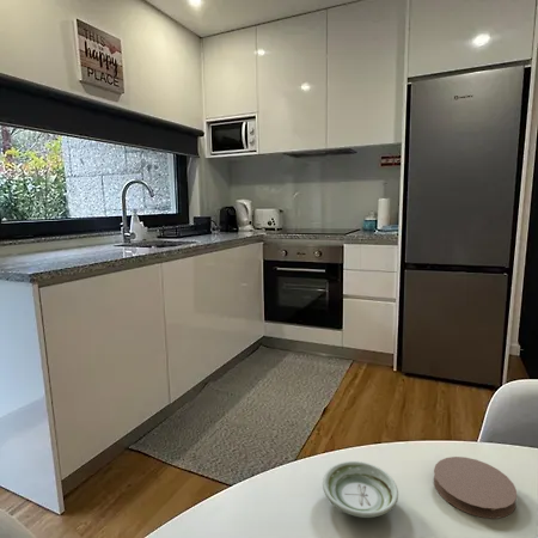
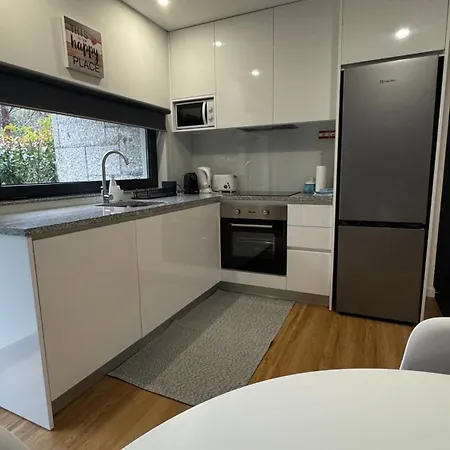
- coaster [433,456,518,520]
- saucer [322,460,399,519]
